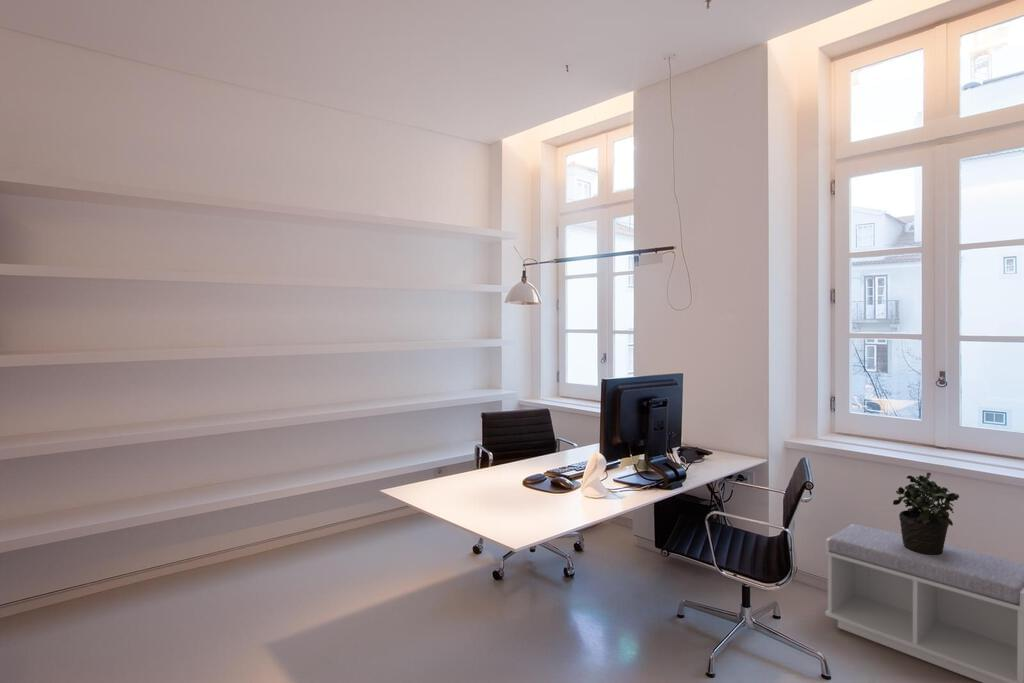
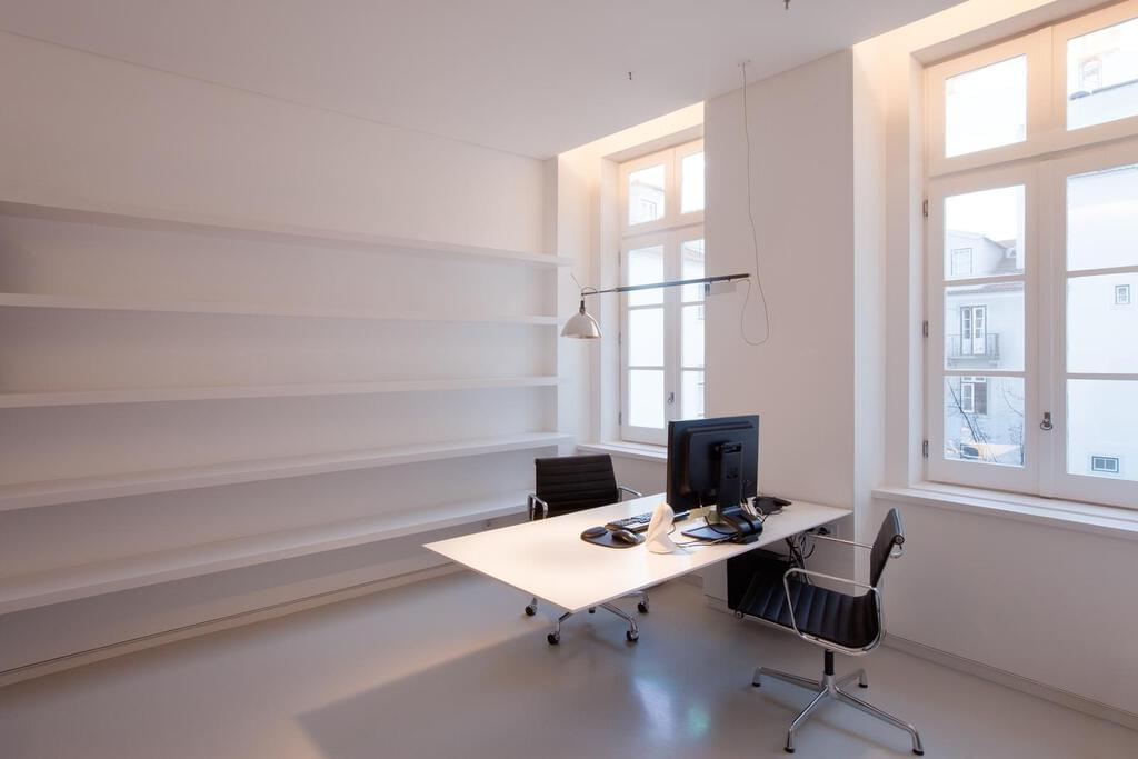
- potted plant [892,472,960,555]
- bench [824,523,1024,683]
